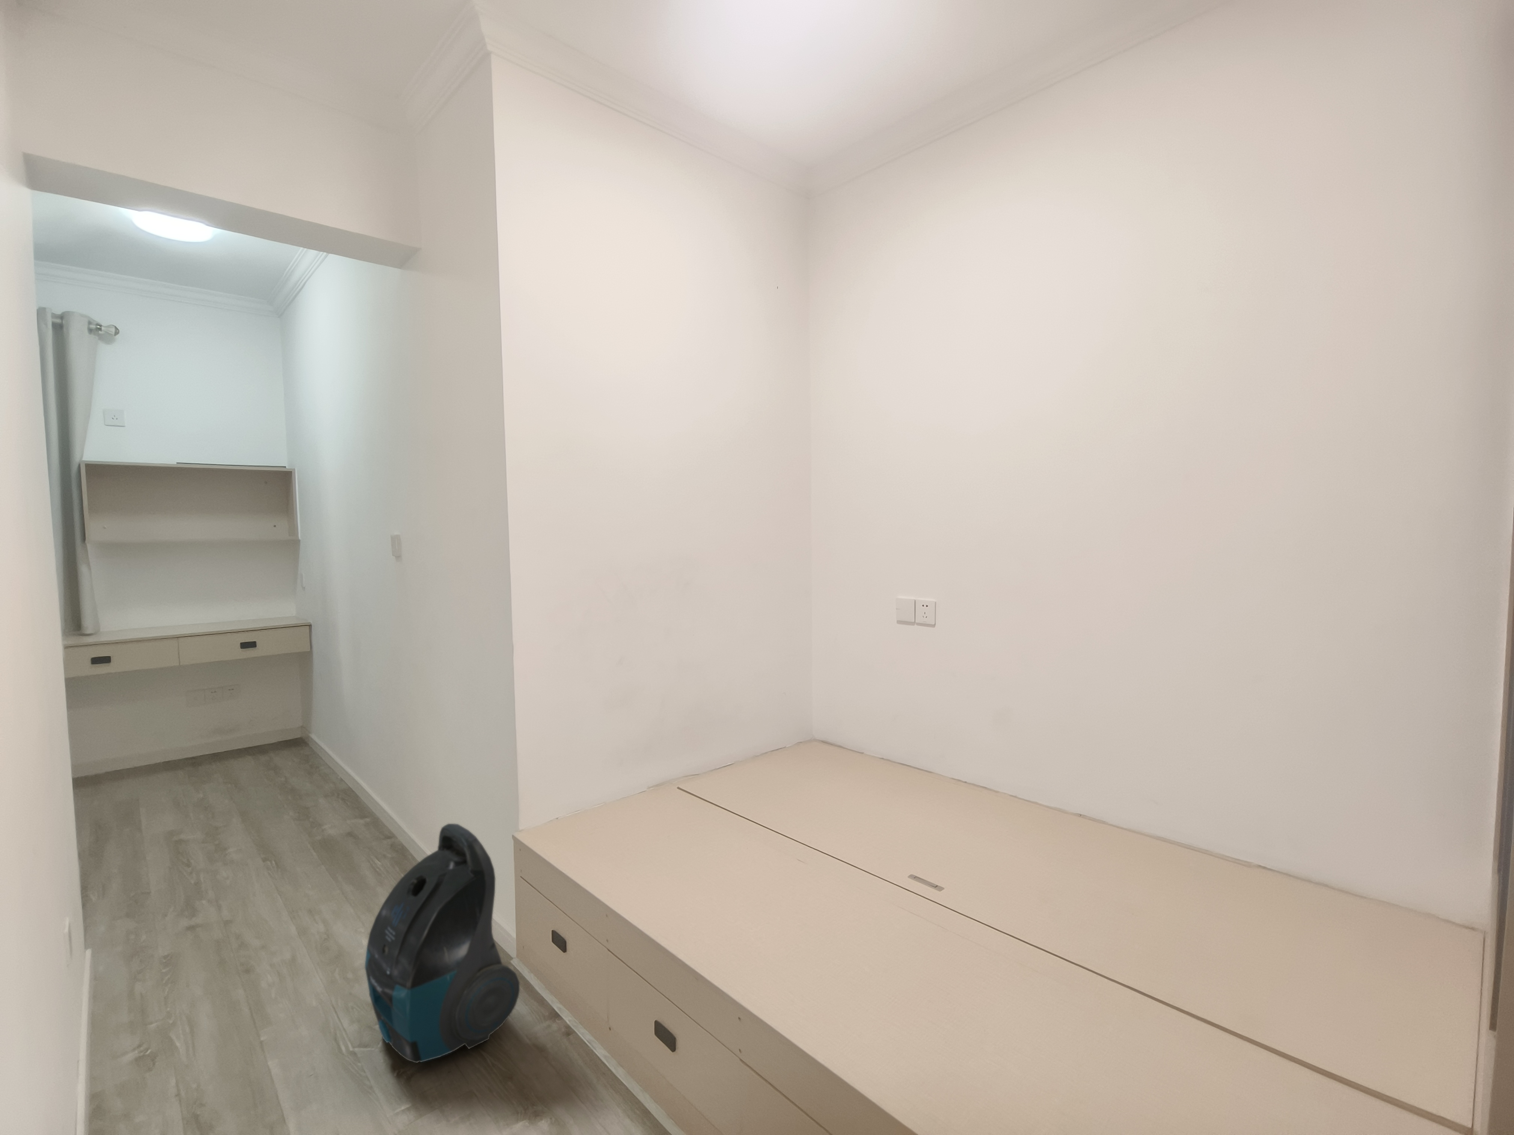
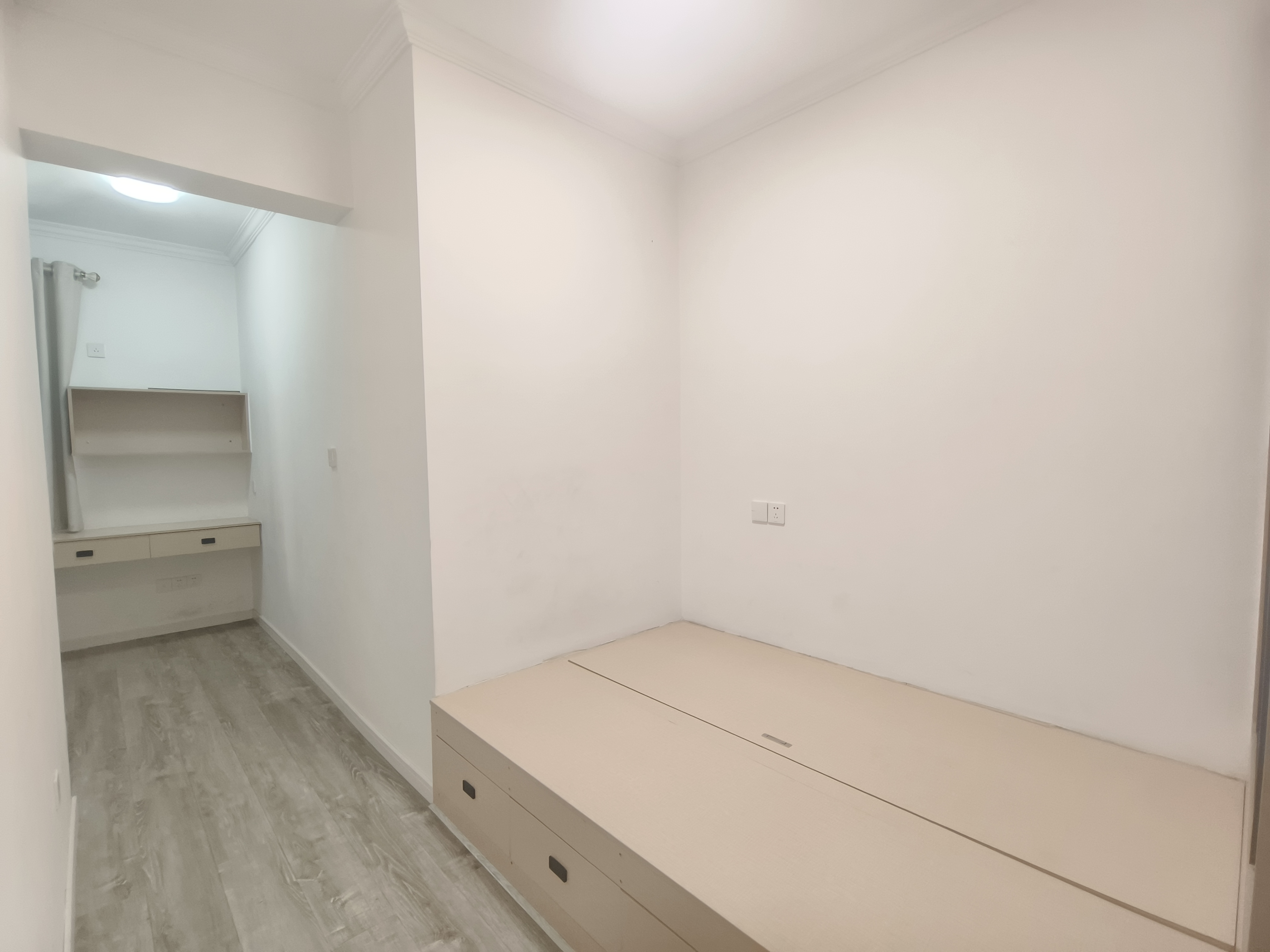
- vacuum cleaner [365,823,520,1063]
